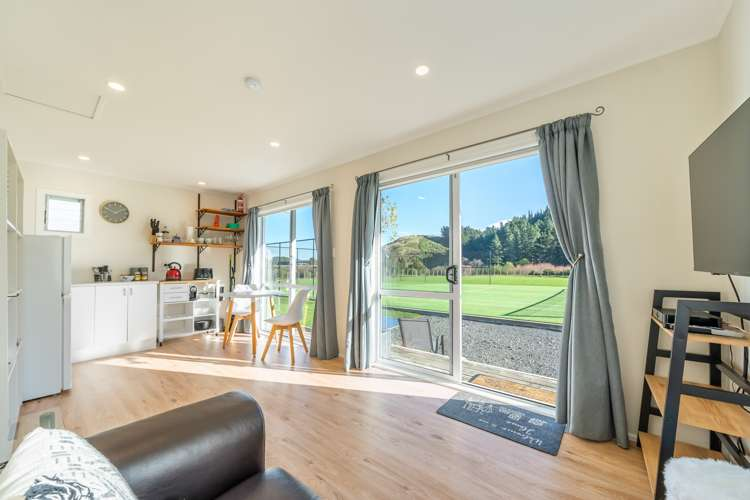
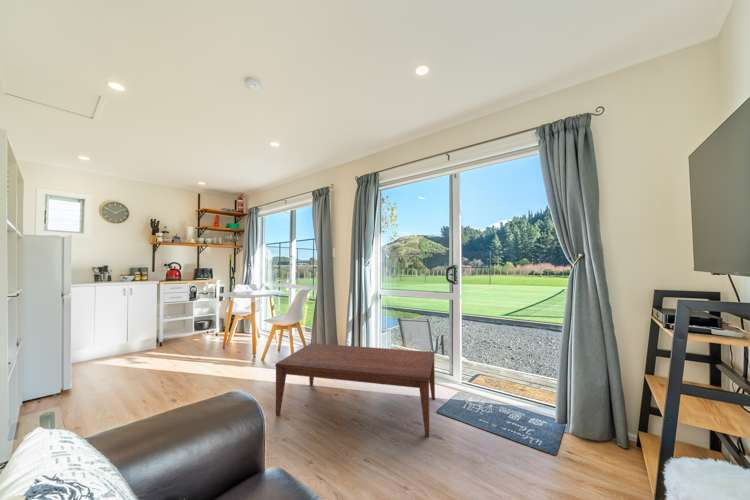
+ coffee table [274,342,436,438]
